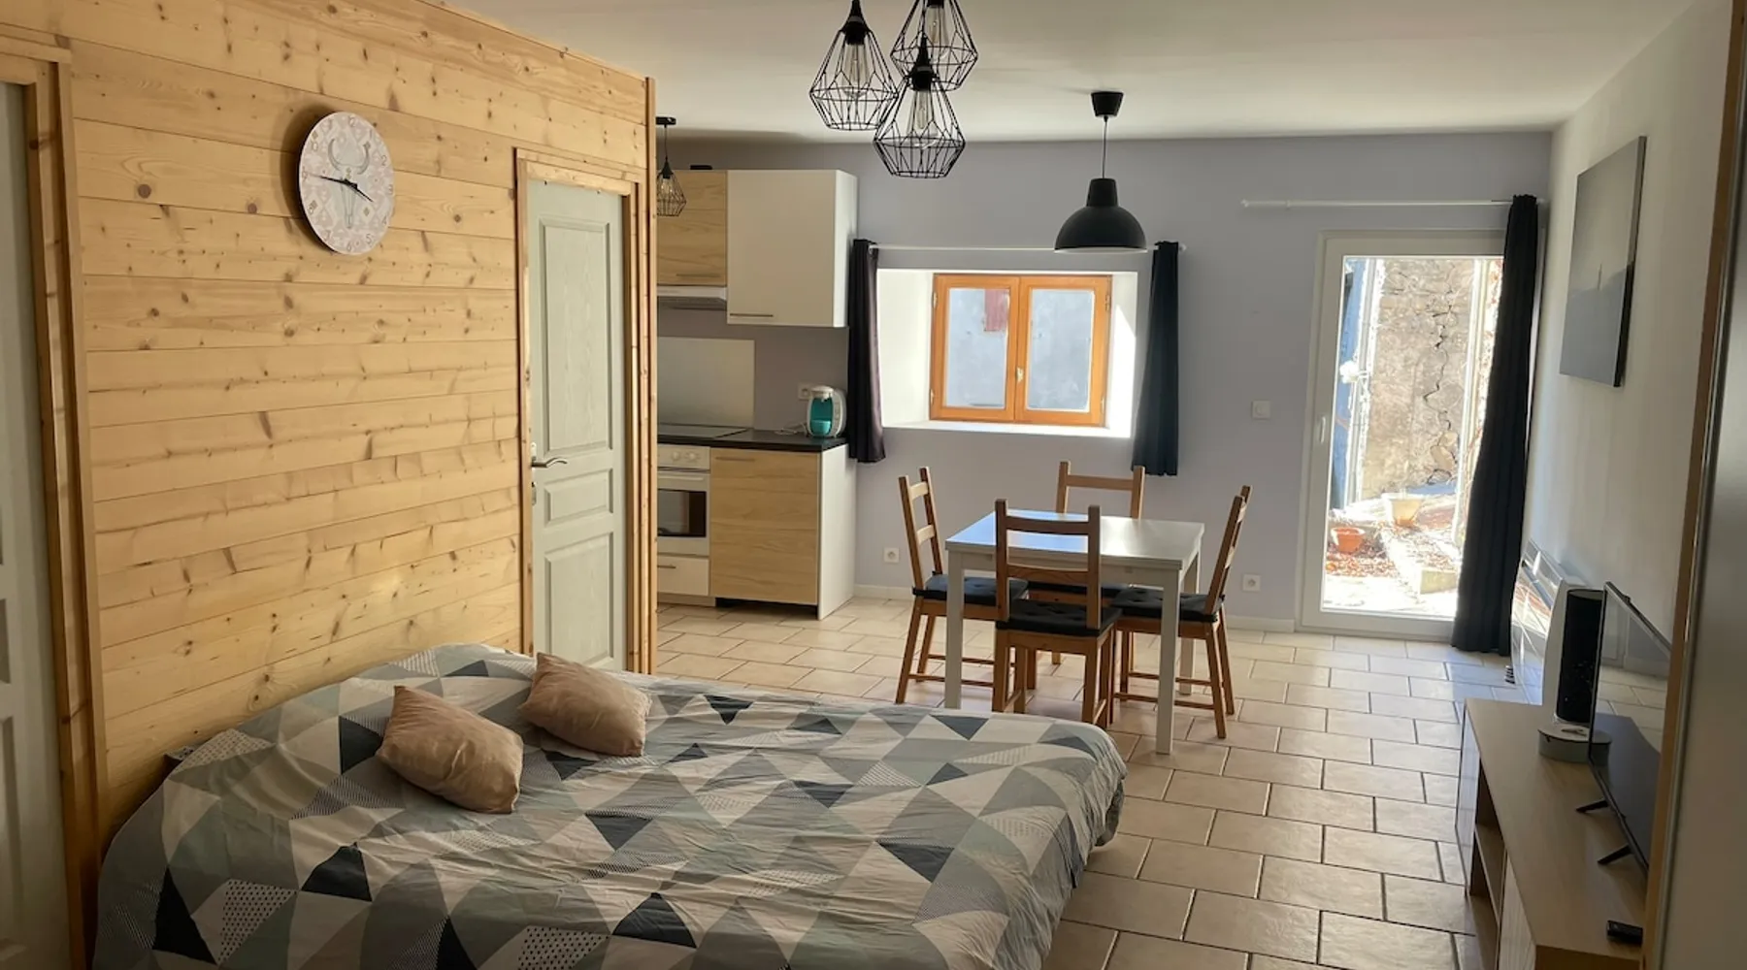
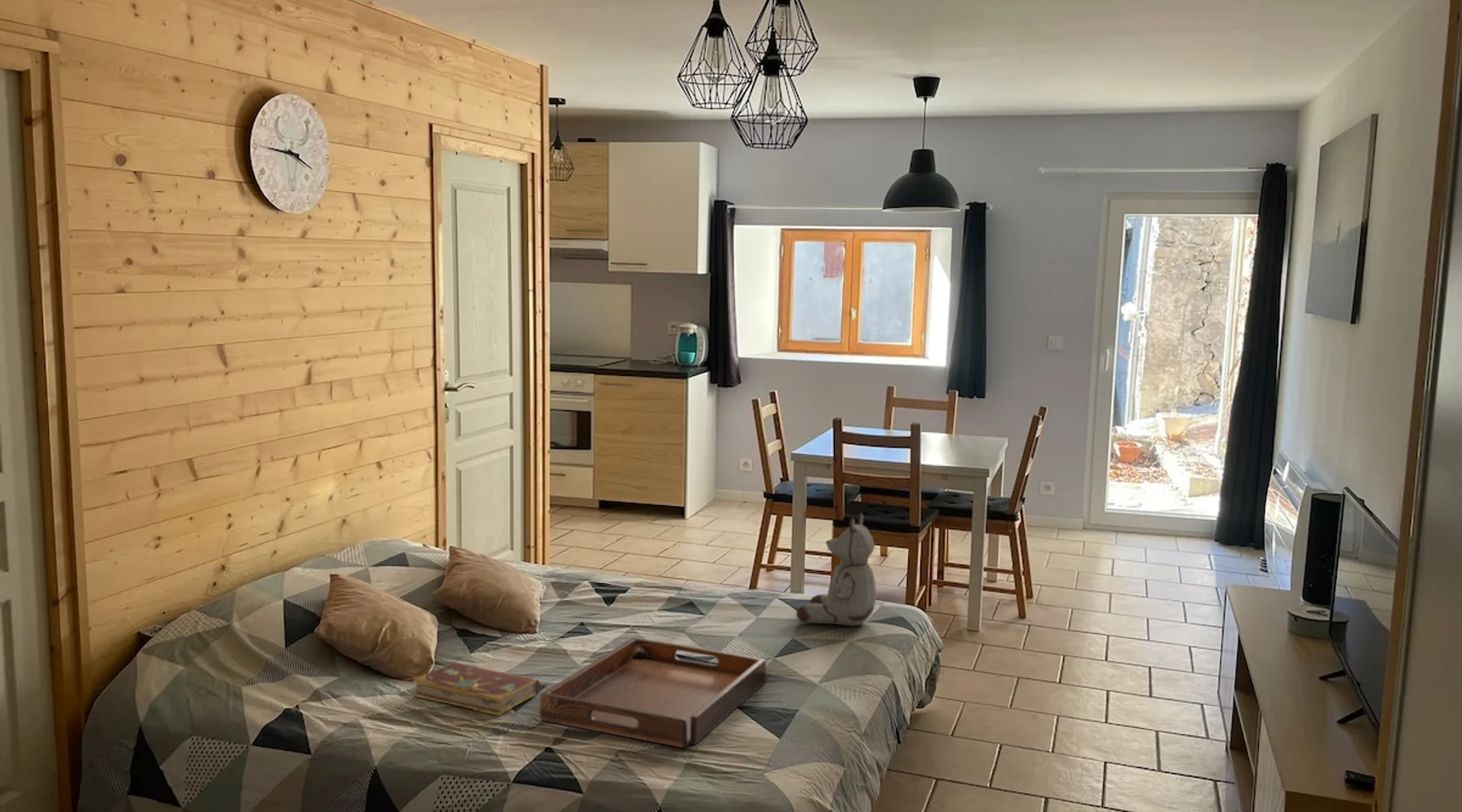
+ book [412,662,541,717]
+ stuffed bear [795,512,877,627]
+ serving tray [539,637,767,749]
